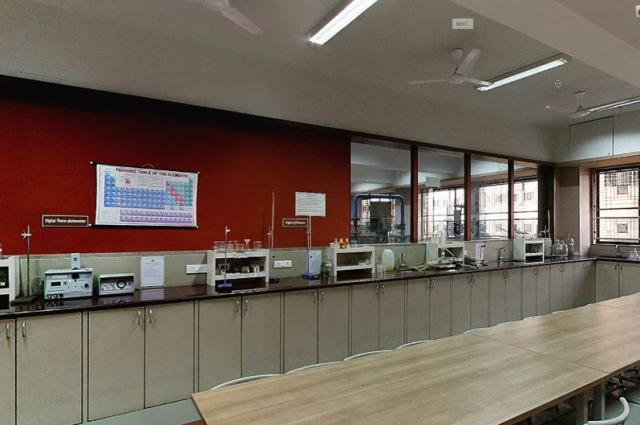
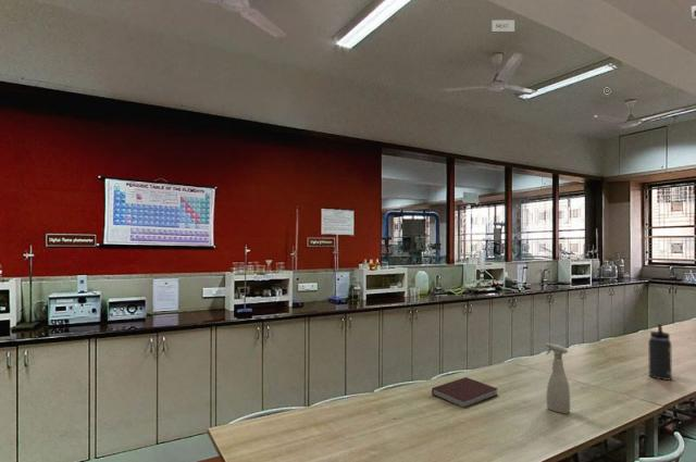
+ thermos bottle [647,323,673,382]
+ notebook [431,376,499,409]
+ spray bottle [545,342,571,415]
